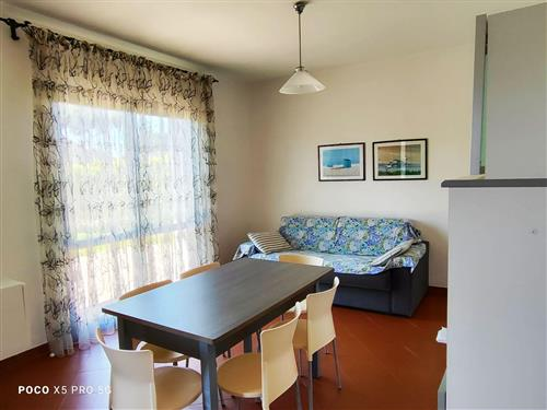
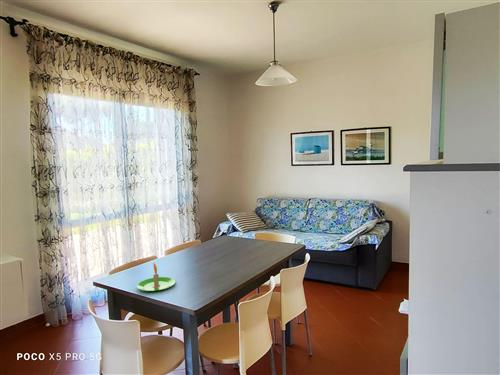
+ candle [136,262,176,292]
